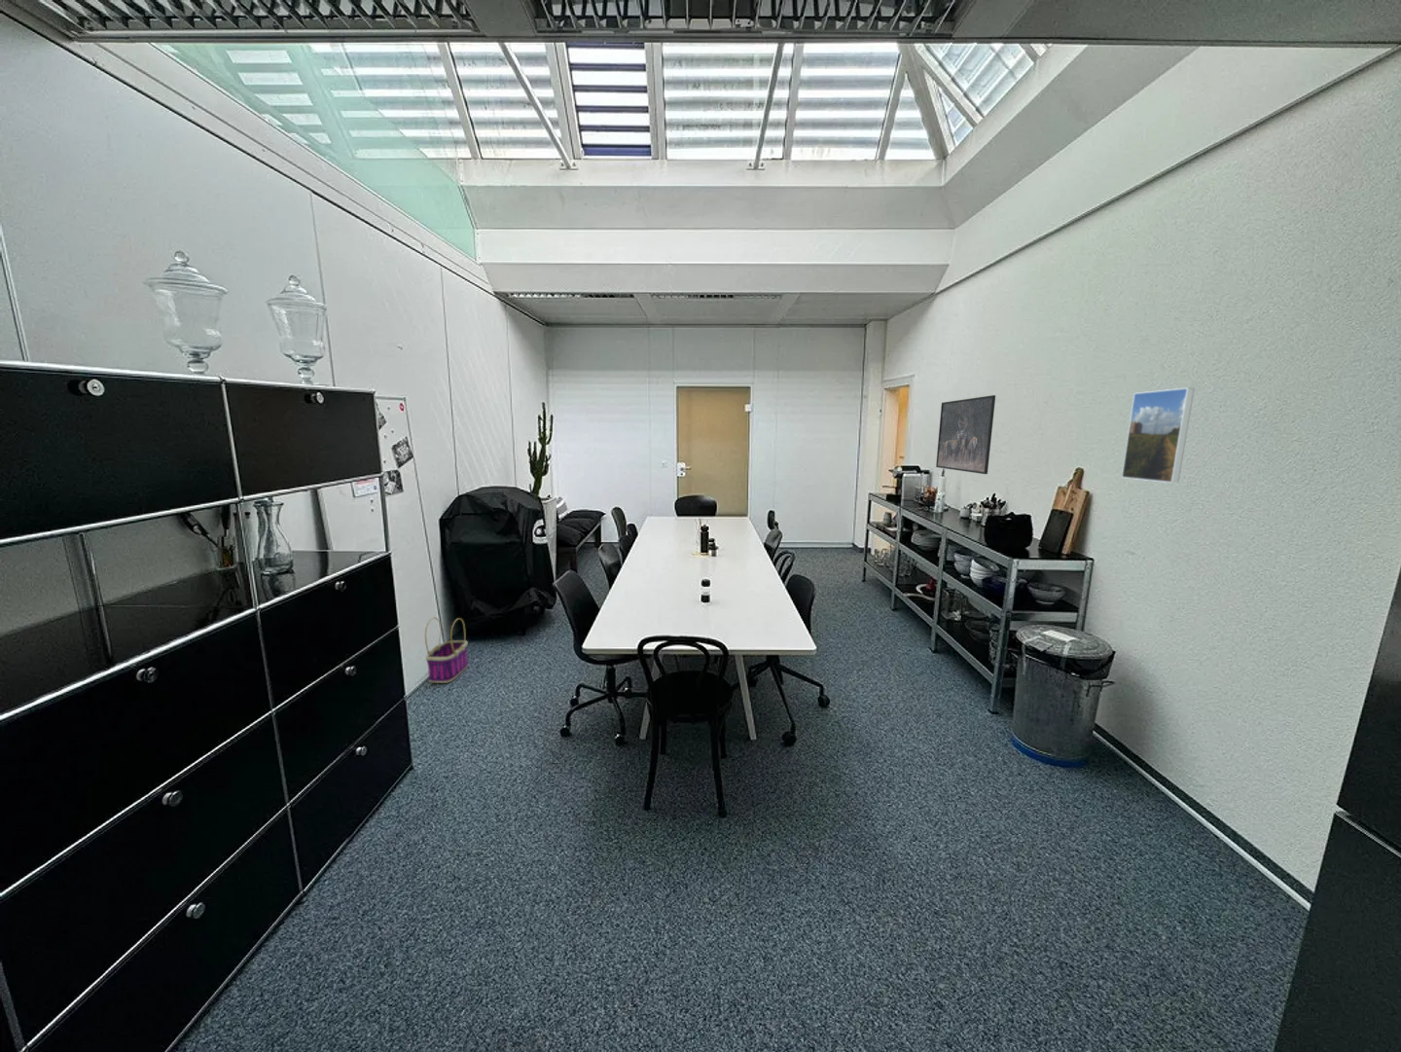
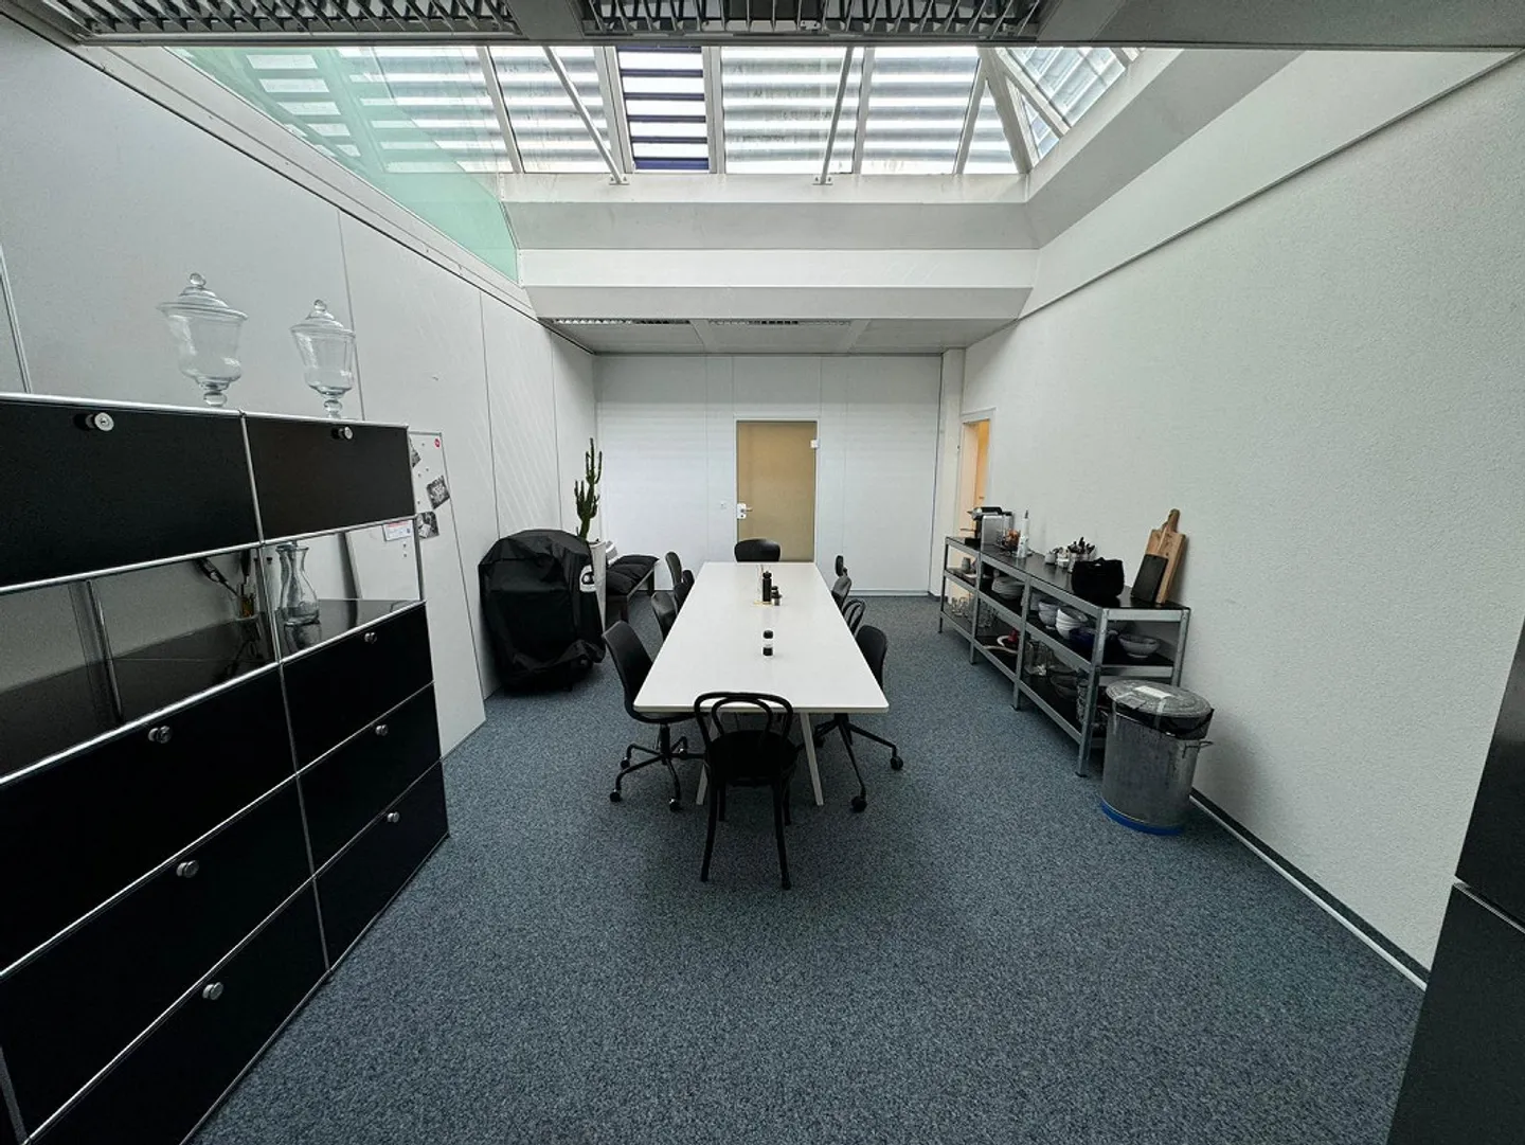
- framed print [1120,387,1195,484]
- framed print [935,394,997,475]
- basket [424,617,468,684]
